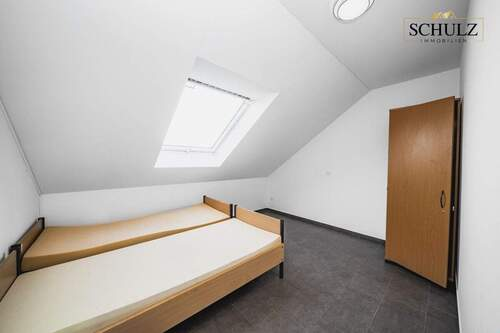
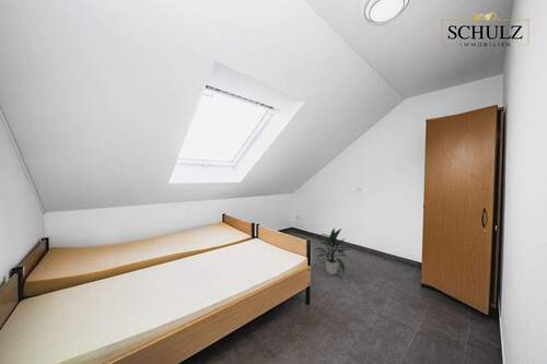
+ indoor plant [314,227,350,275]
